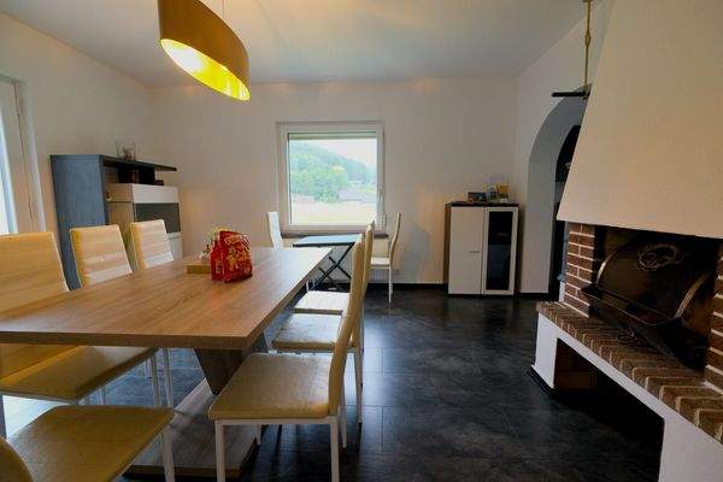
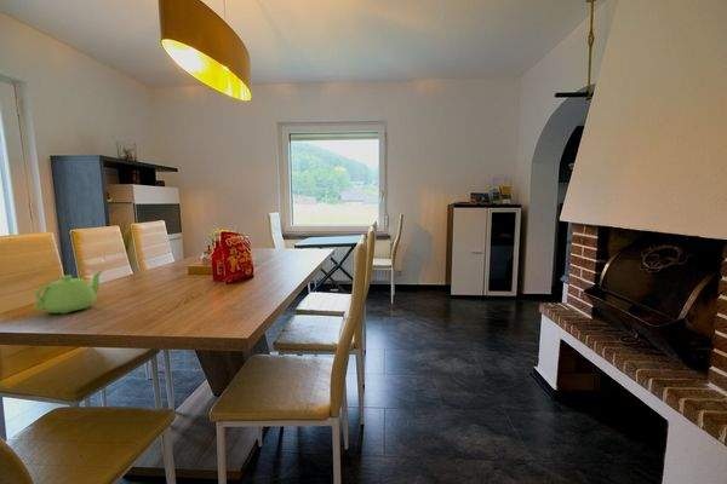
+ teapot [33,270,104,315]
